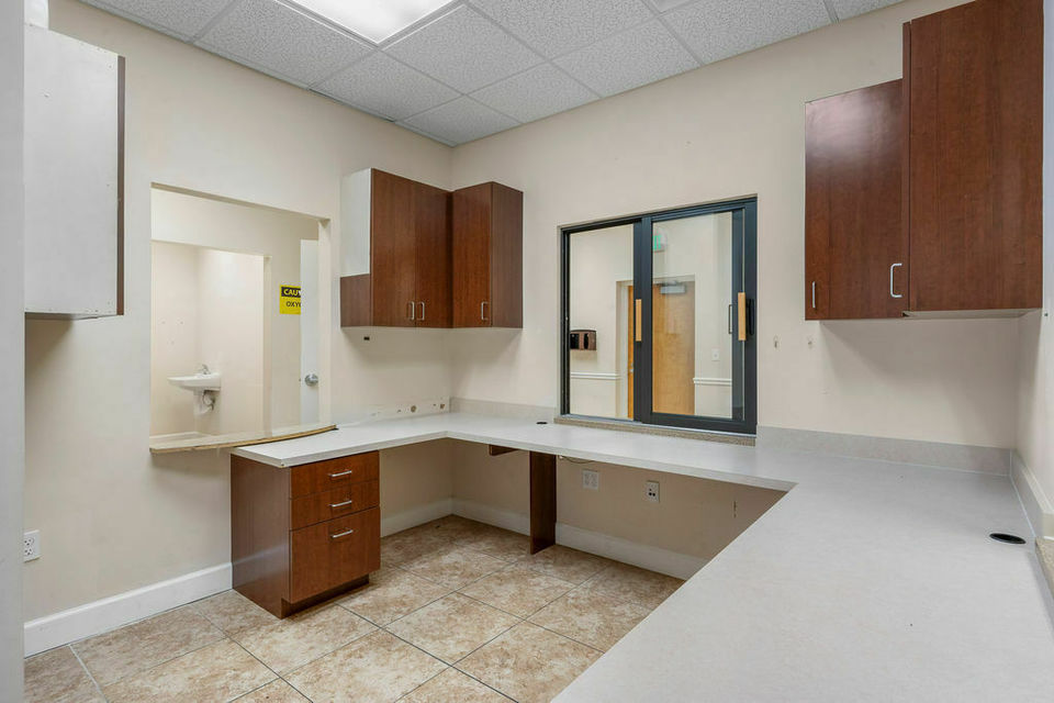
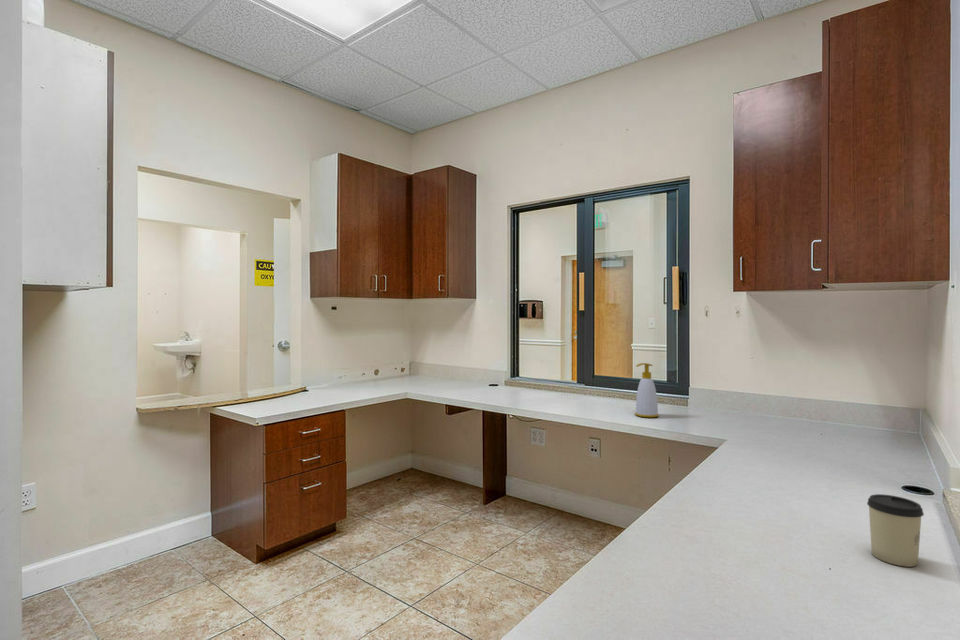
+ soap bottle [634,362,659,419]
+ cup [866,493,925,568]
